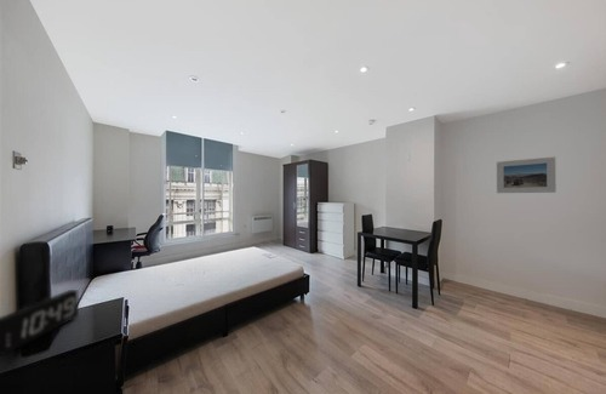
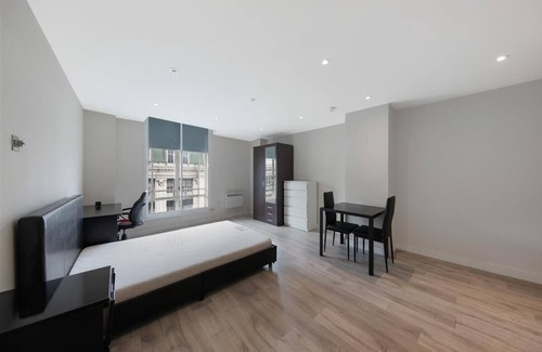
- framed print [496,155,558,194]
- alarm clock [0,289,80,356]
